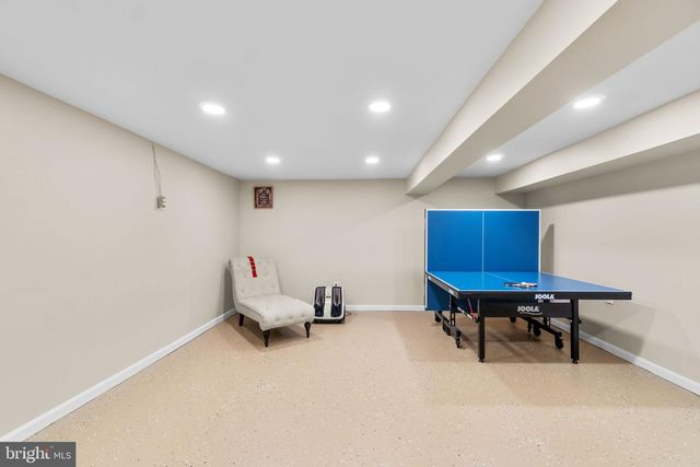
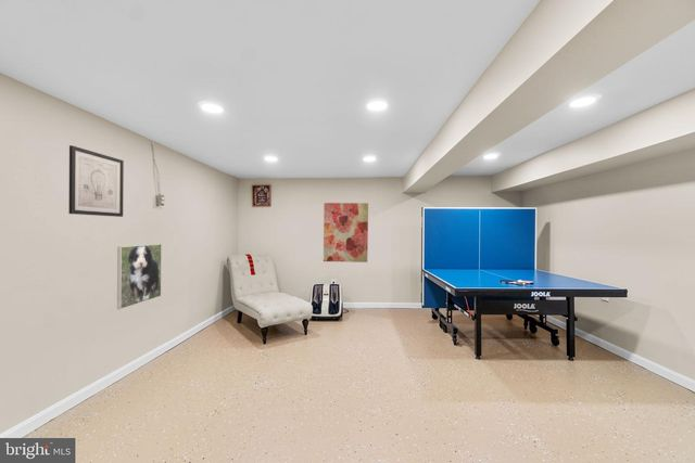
+ wall art [67,144,125,218]
+ wall art [323,202,369,263]
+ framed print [116,243,163,310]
